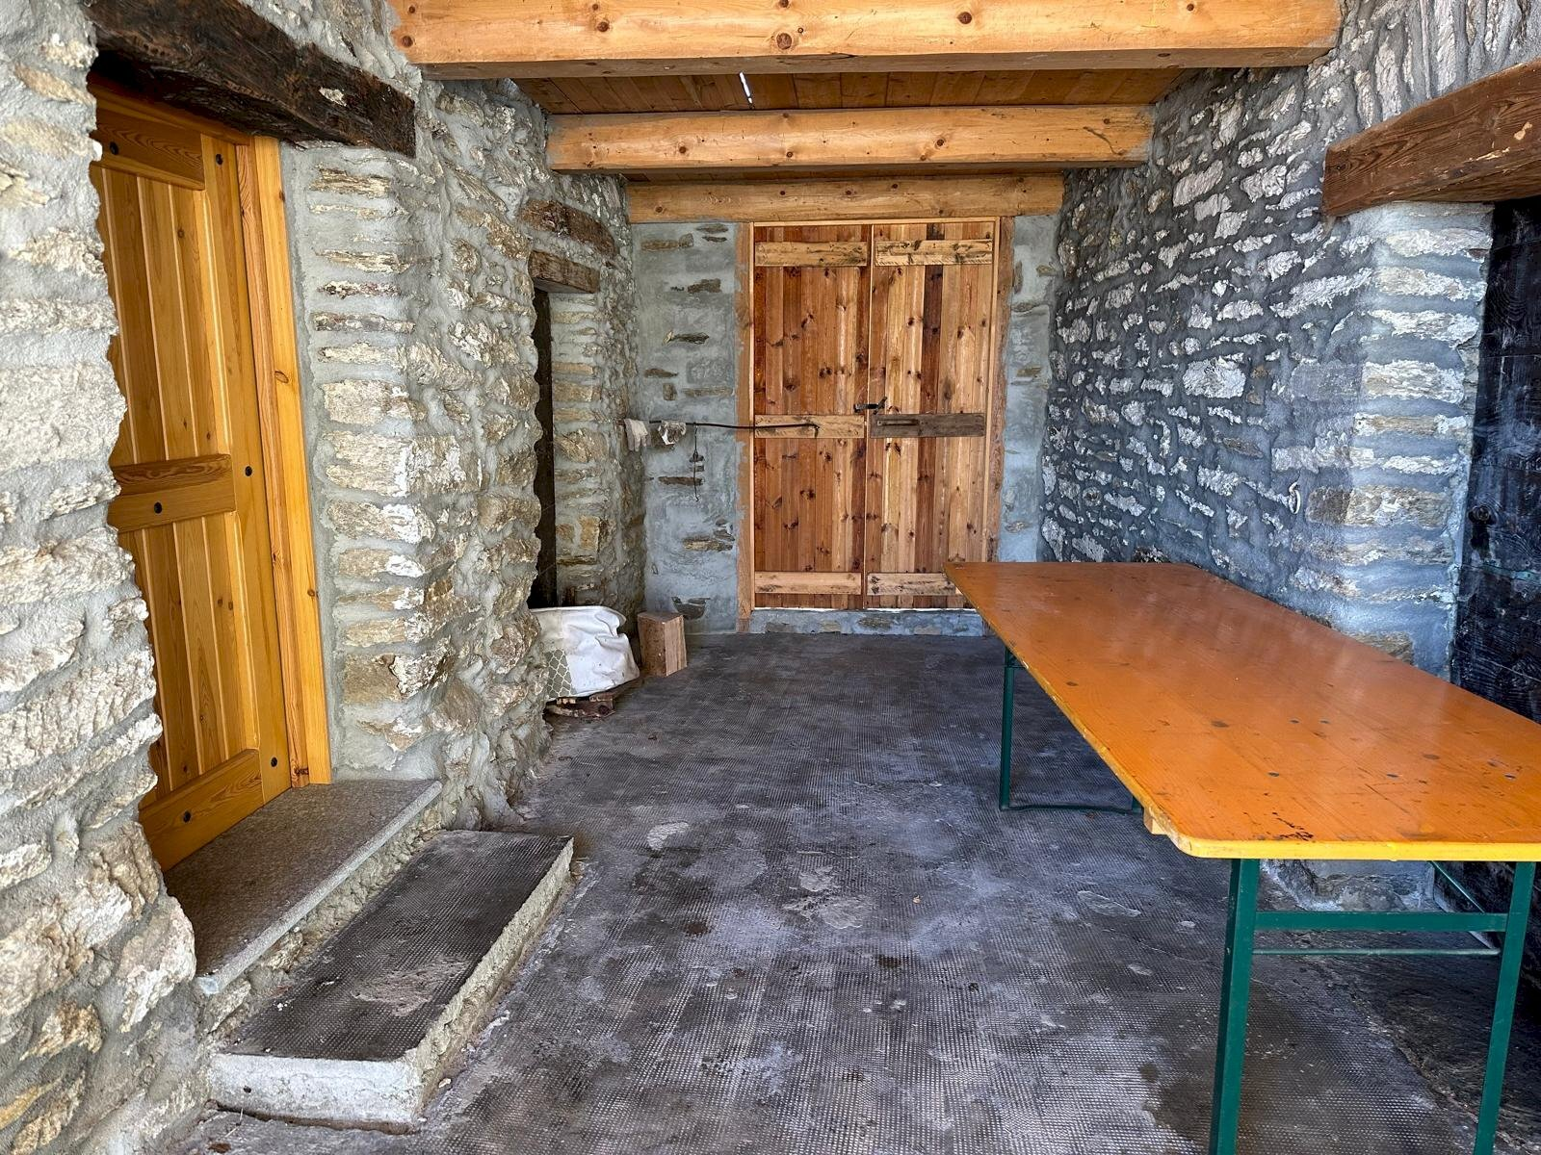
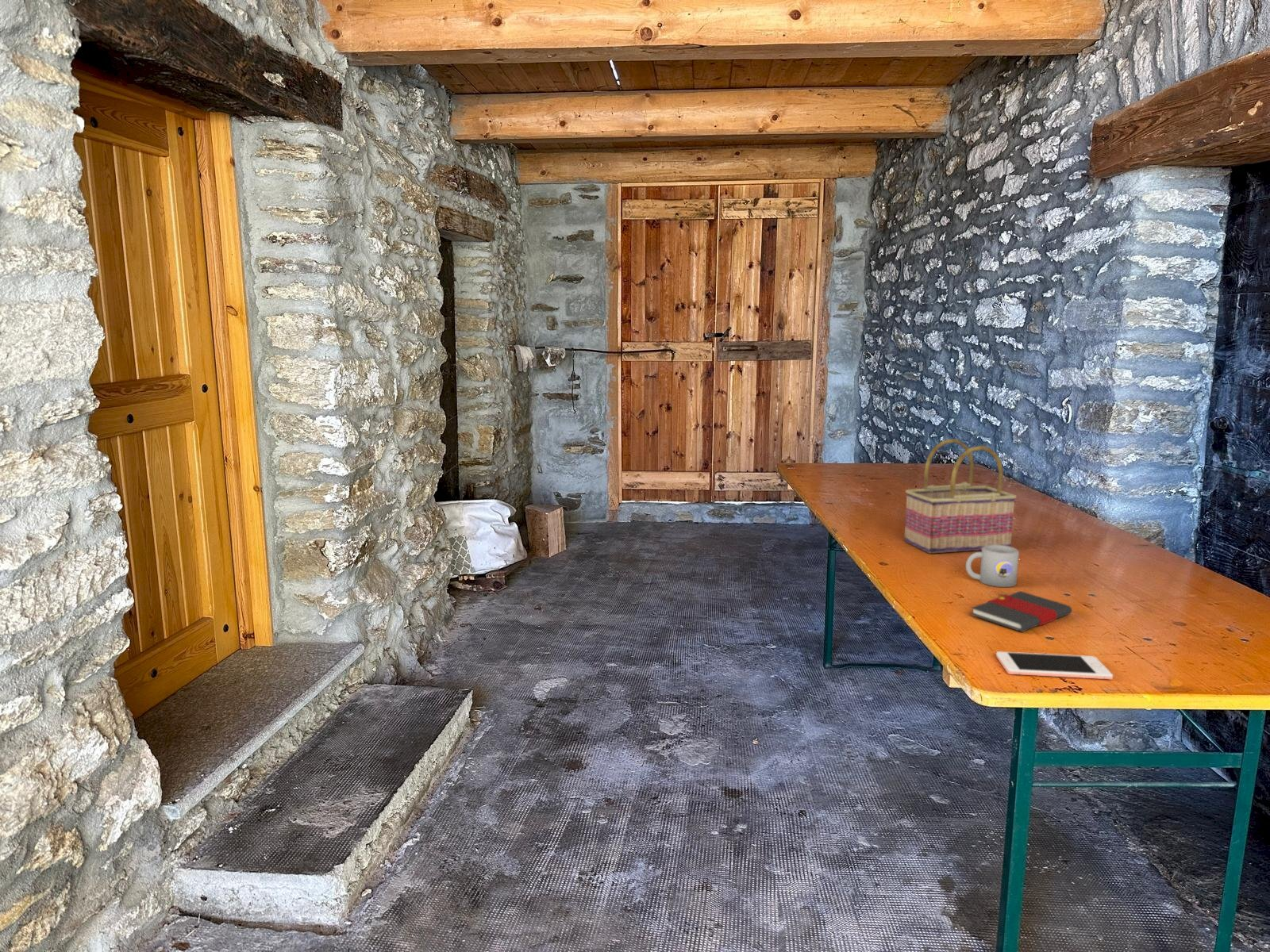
+ book [969,590,1073,633]
+ basket [903,438,1018,555]
+ mug [965,545,1020,588]
+ cell phone [995,651,1114,681]
